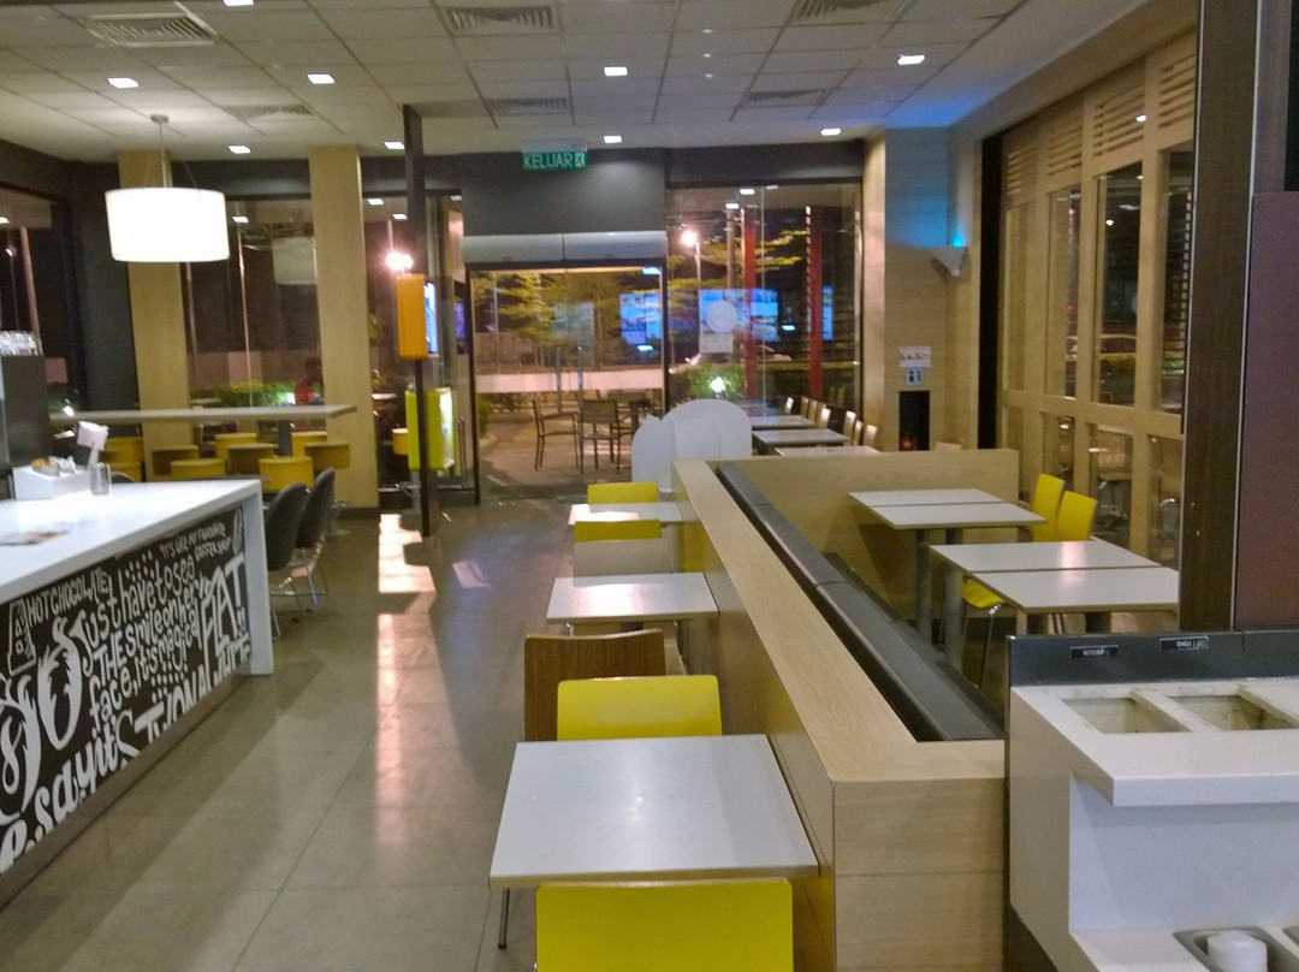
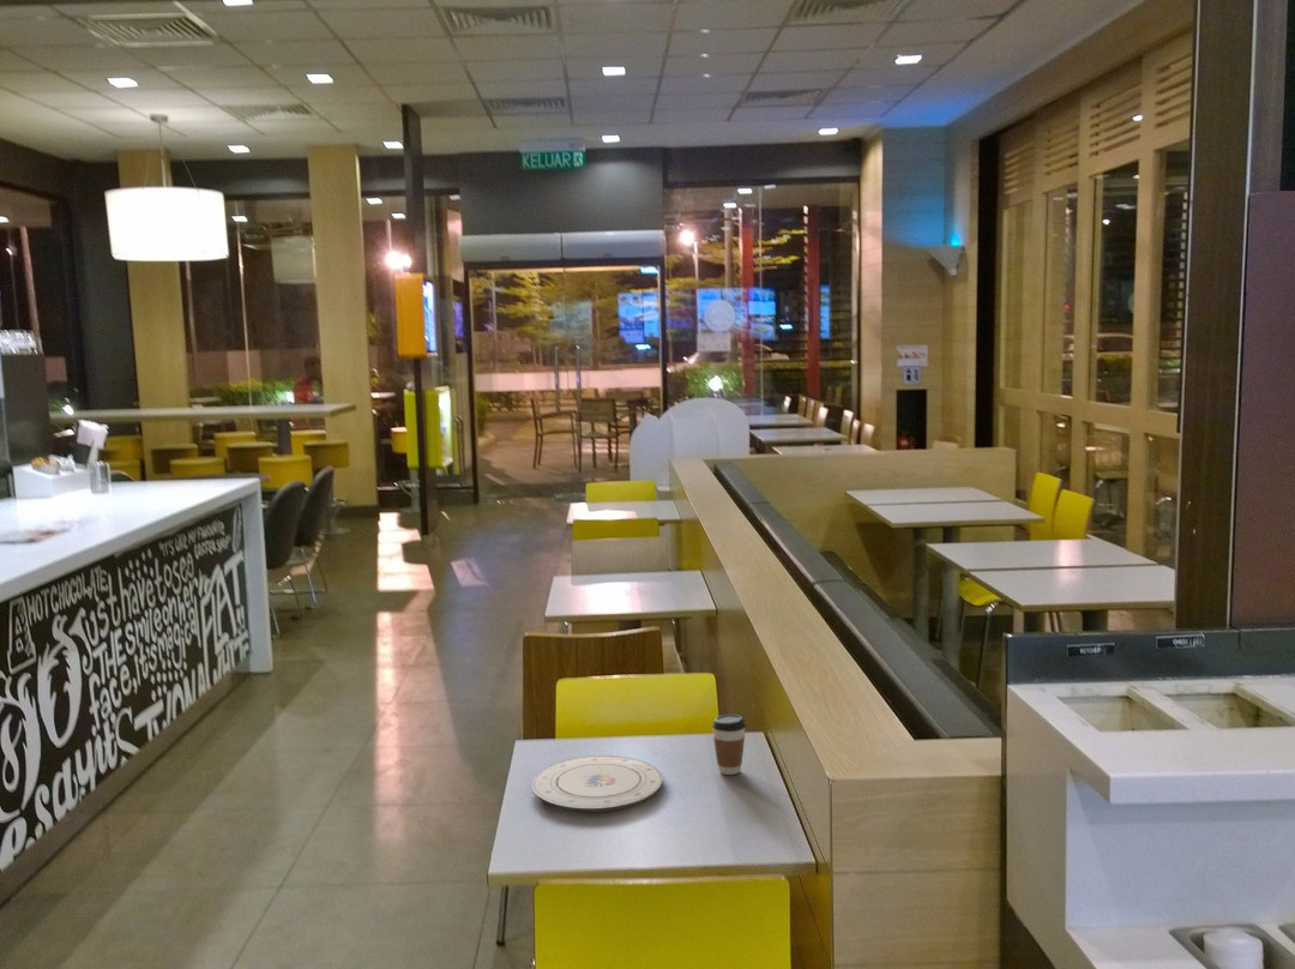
+ coffee cup [711,714,747,776]
+ plate [531,754,663,813]
